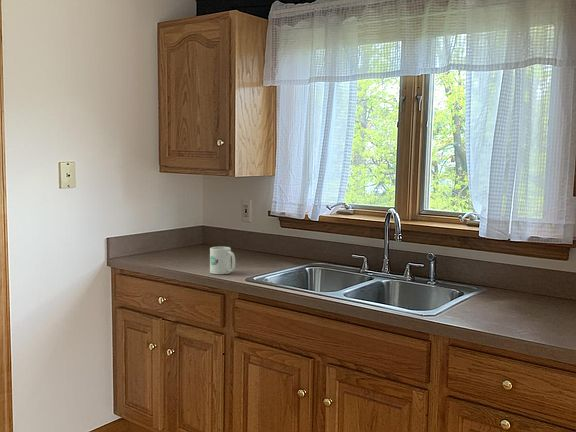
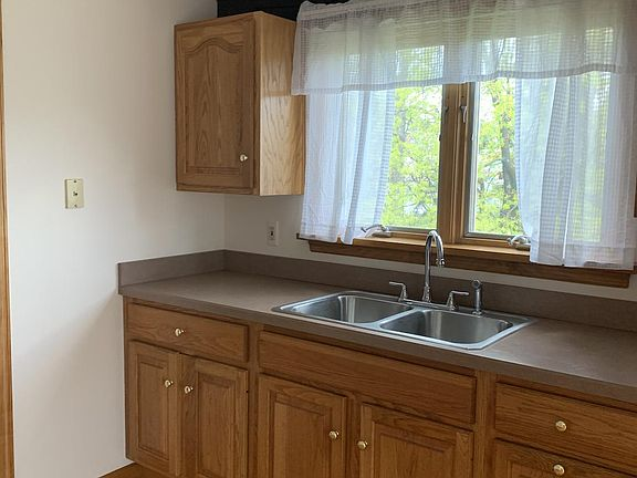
- mug [209,246,236,275]
